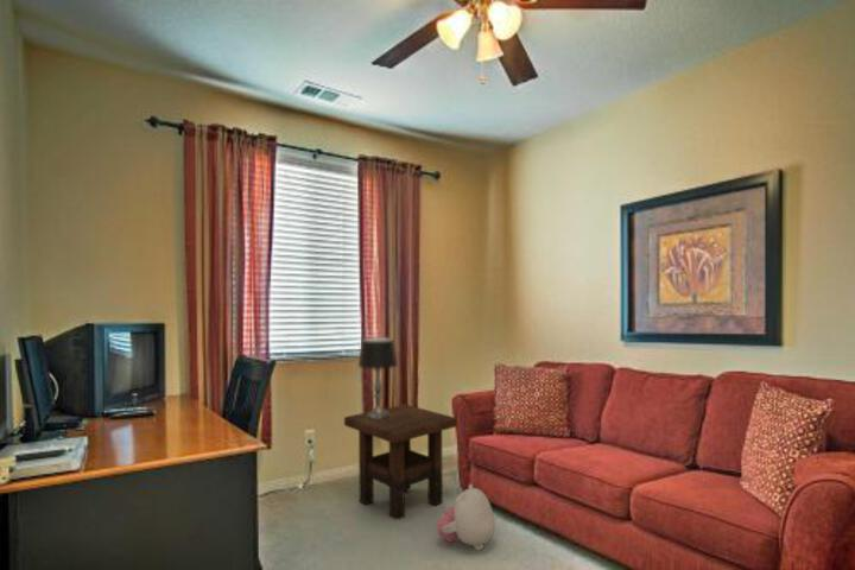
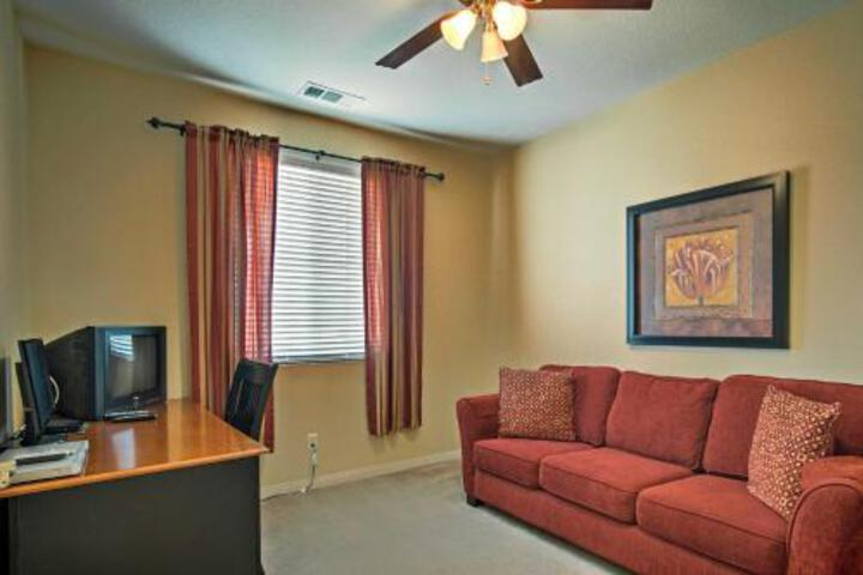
- plush toy [436,483,496,552]
- table lamp [357,336,399,419]
- side table [343,404,458,521]
